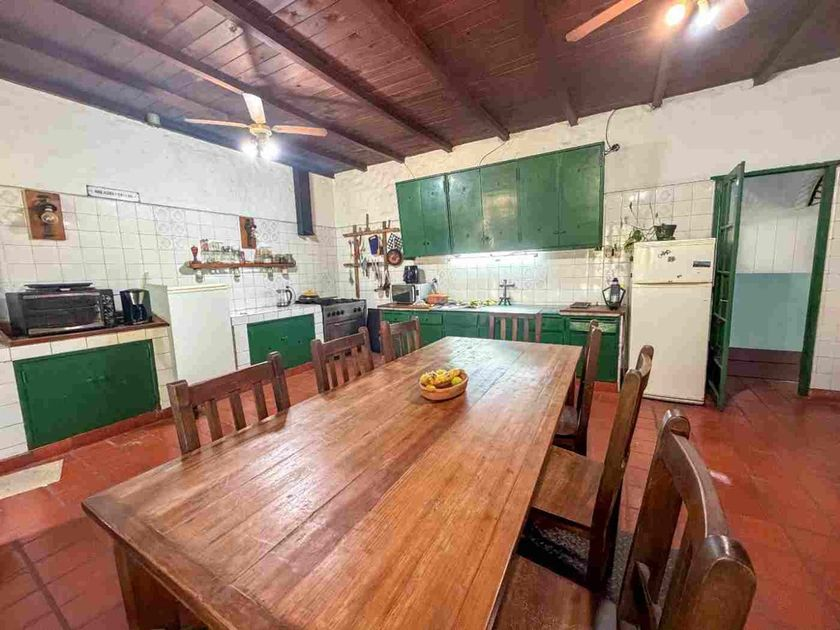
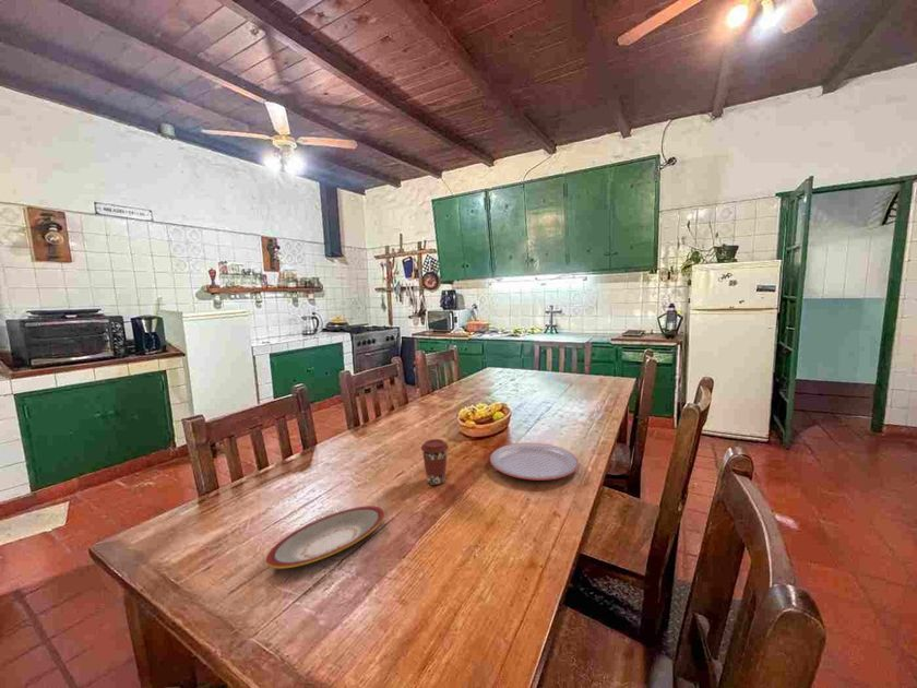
+ plate [489,441,580,482]
+ coffee cup [420,438,450,486]
+ plate [265,505,385,570]
